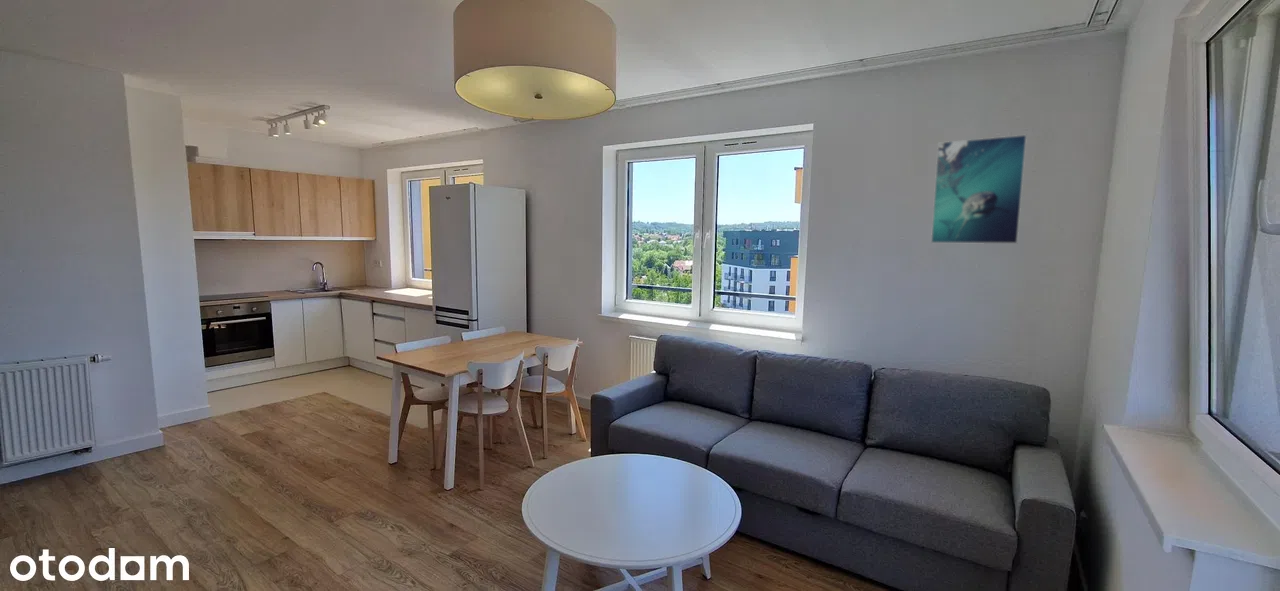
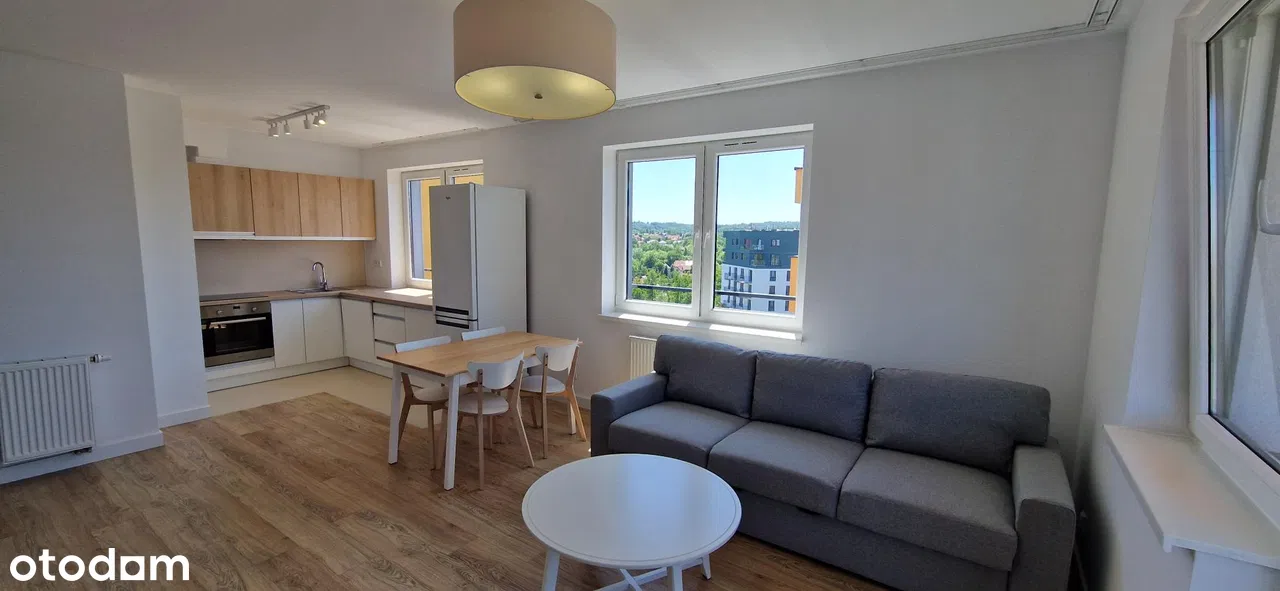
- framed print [930,134,1028,245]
